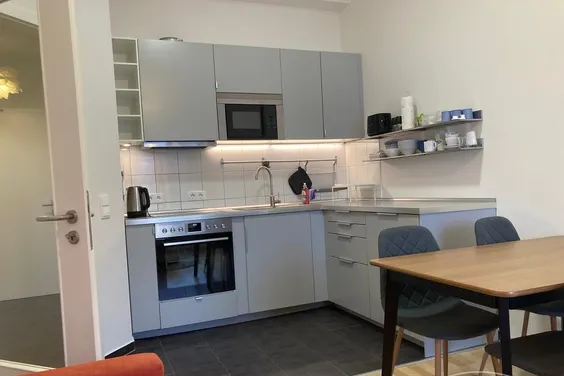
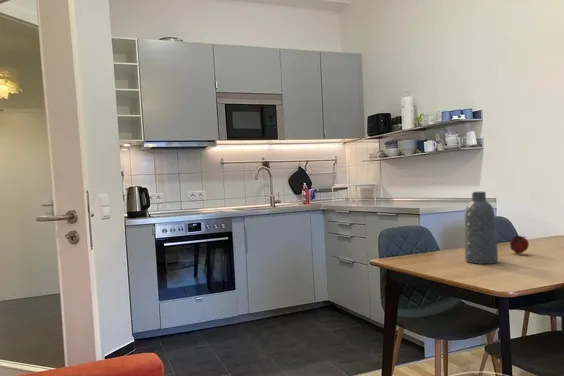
+ apple [509,235,530,255]
+ vase [464,191,499,265]
